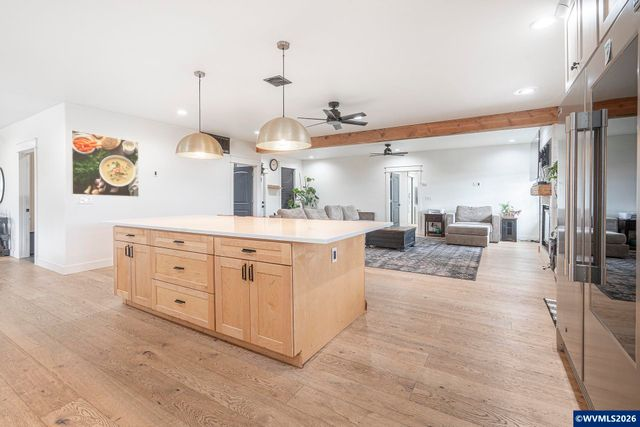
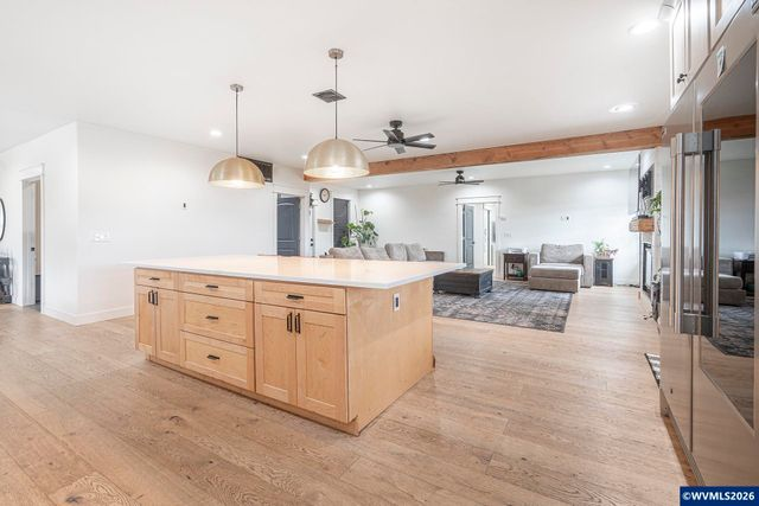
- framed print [70,129,140,198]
